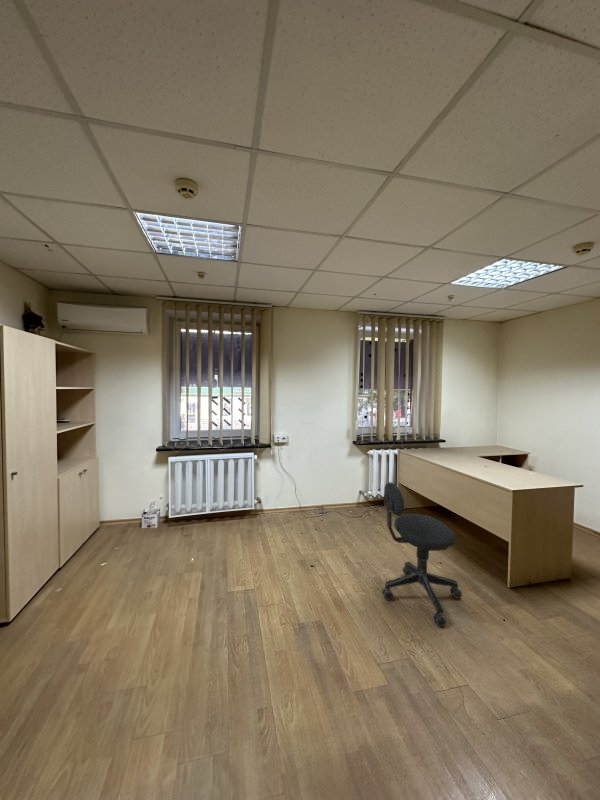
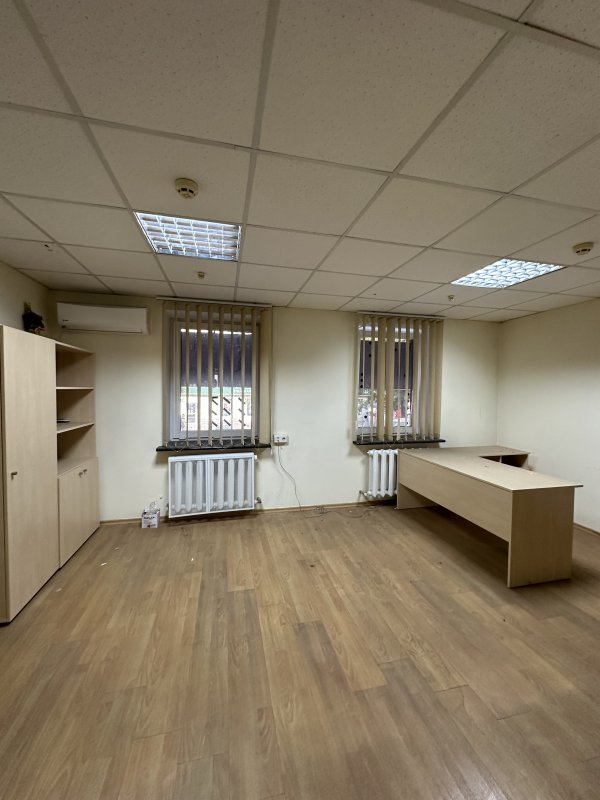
- office chair [381,481,463,628]
